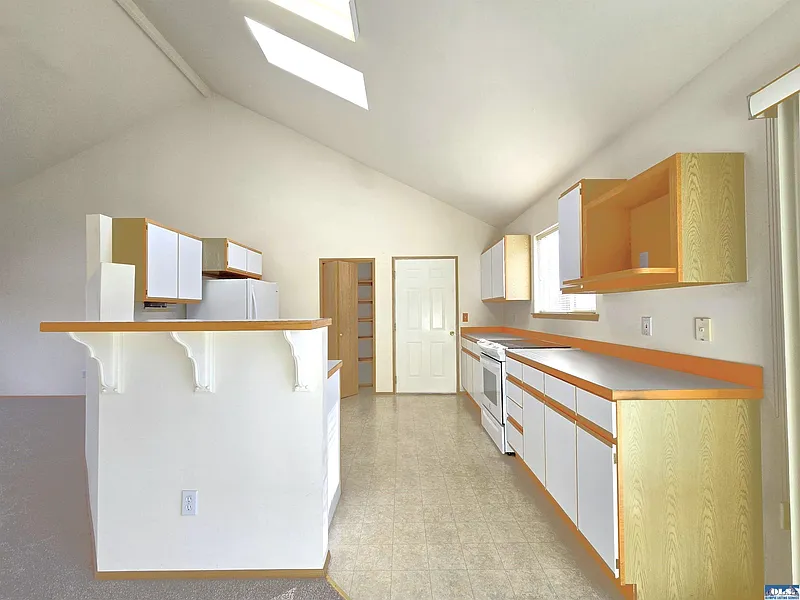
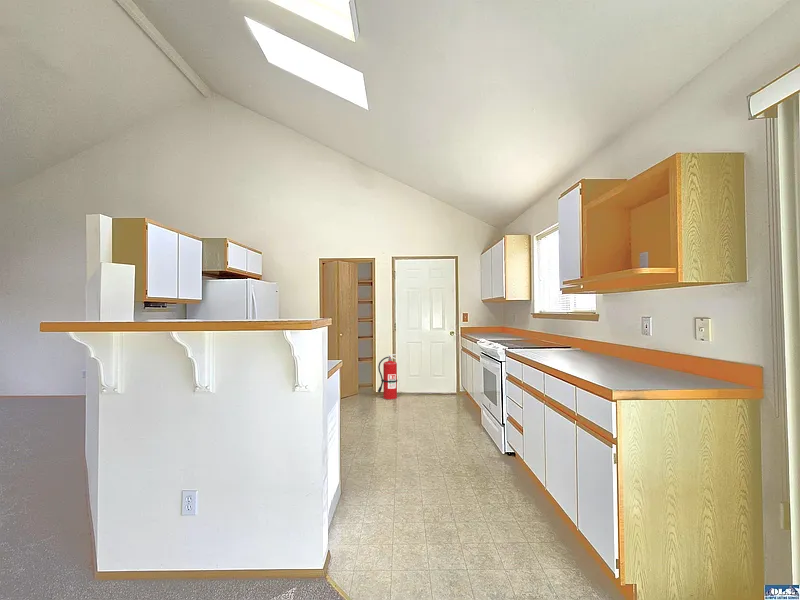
+ fire extinguisher [377,353,398,401]
